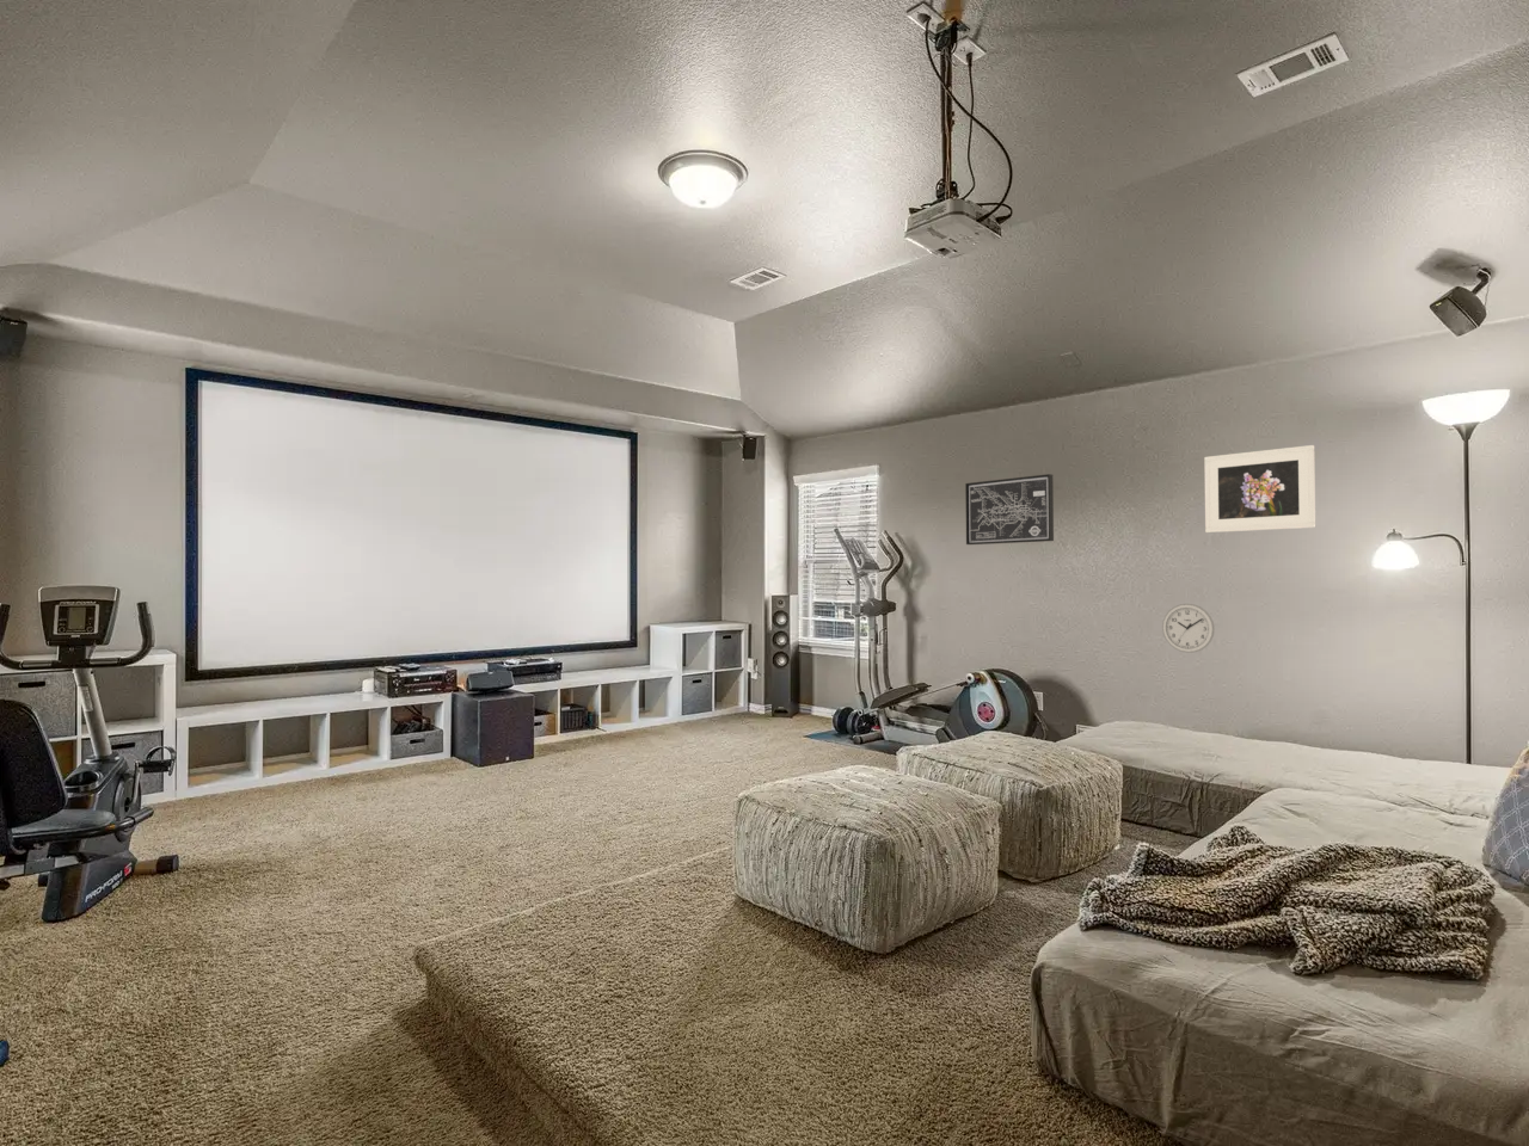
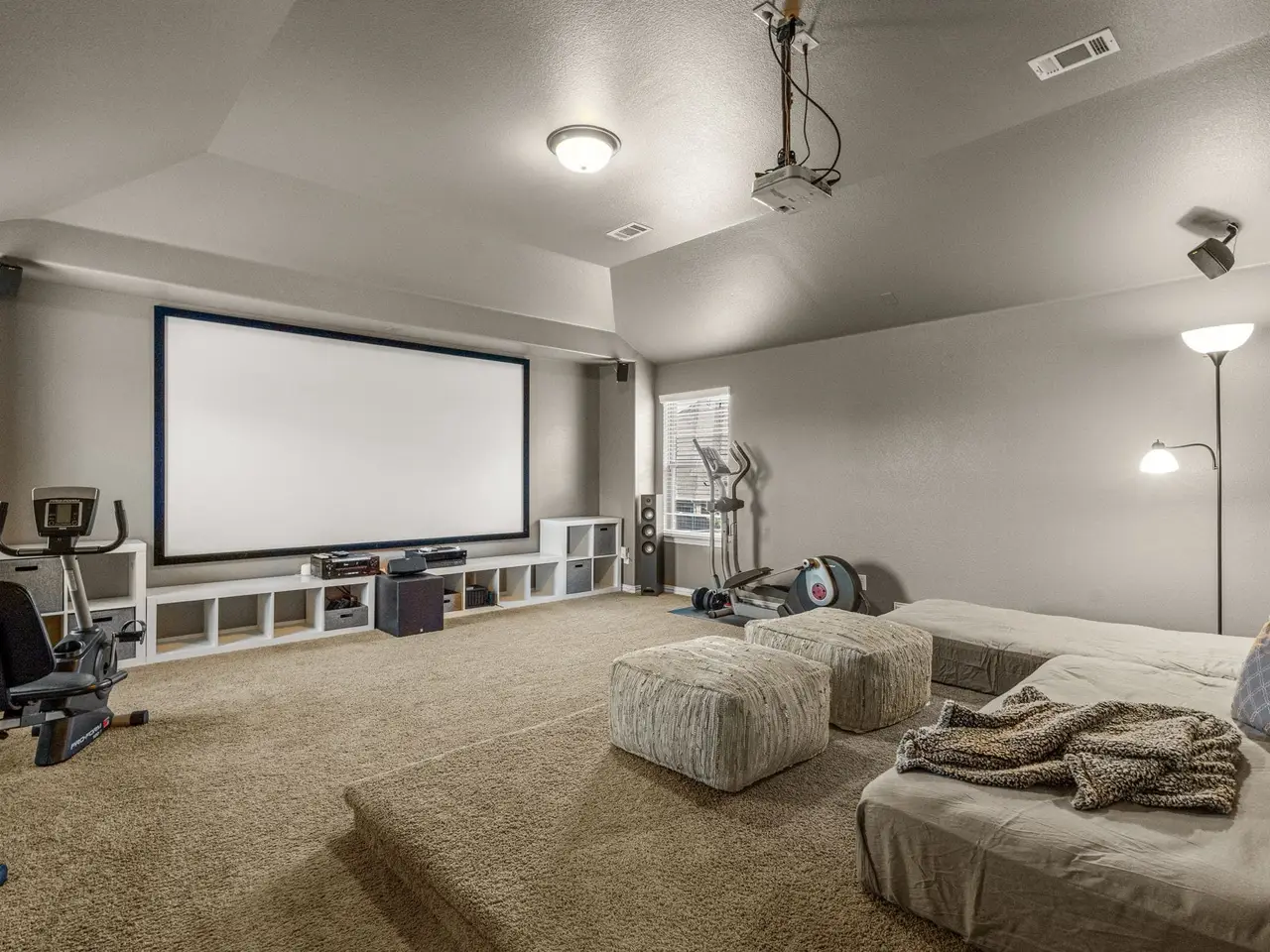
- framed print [1203,444,1316,533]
- wall art [964,473,1055,545]
- wall clock [1161,603,1216,654]
